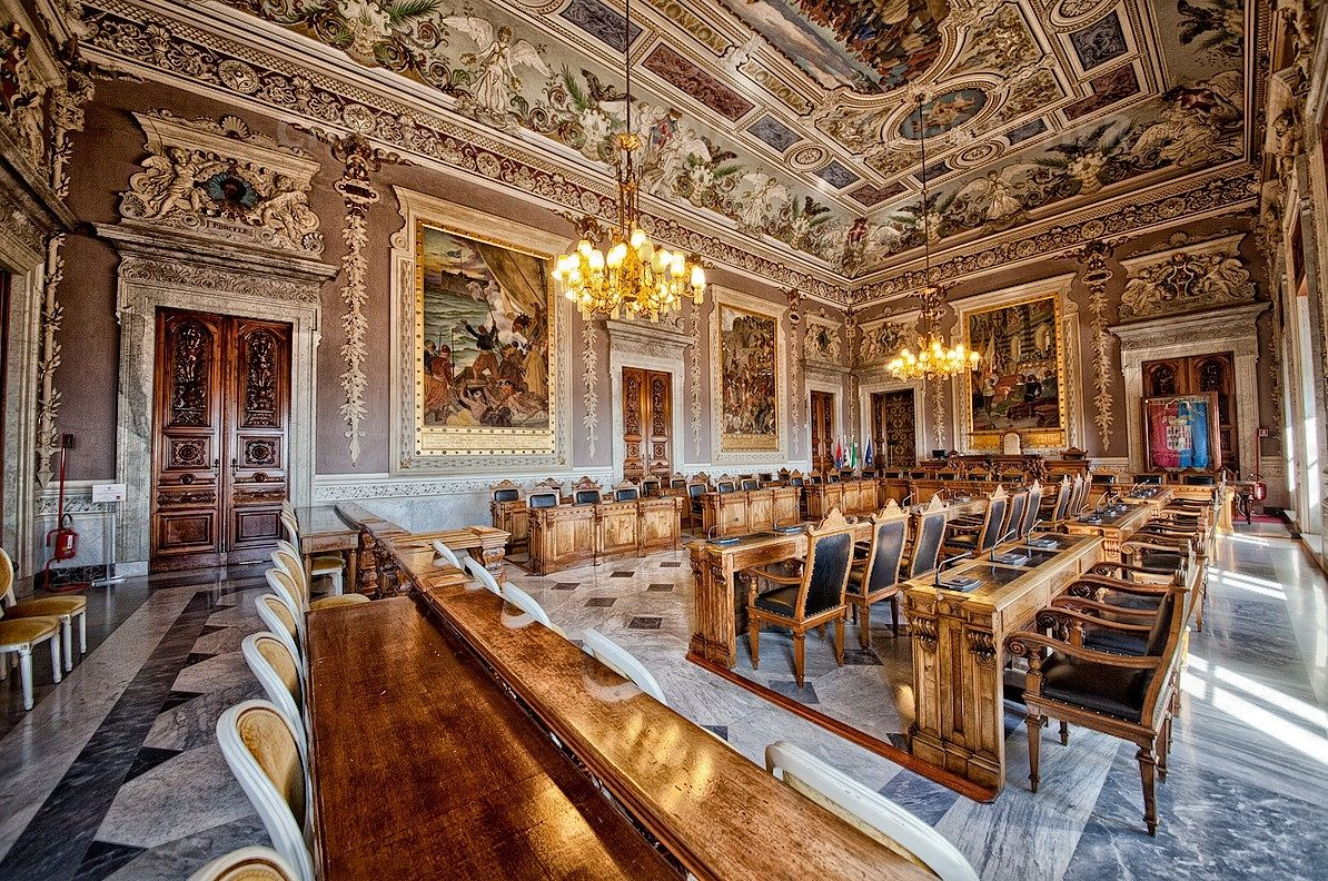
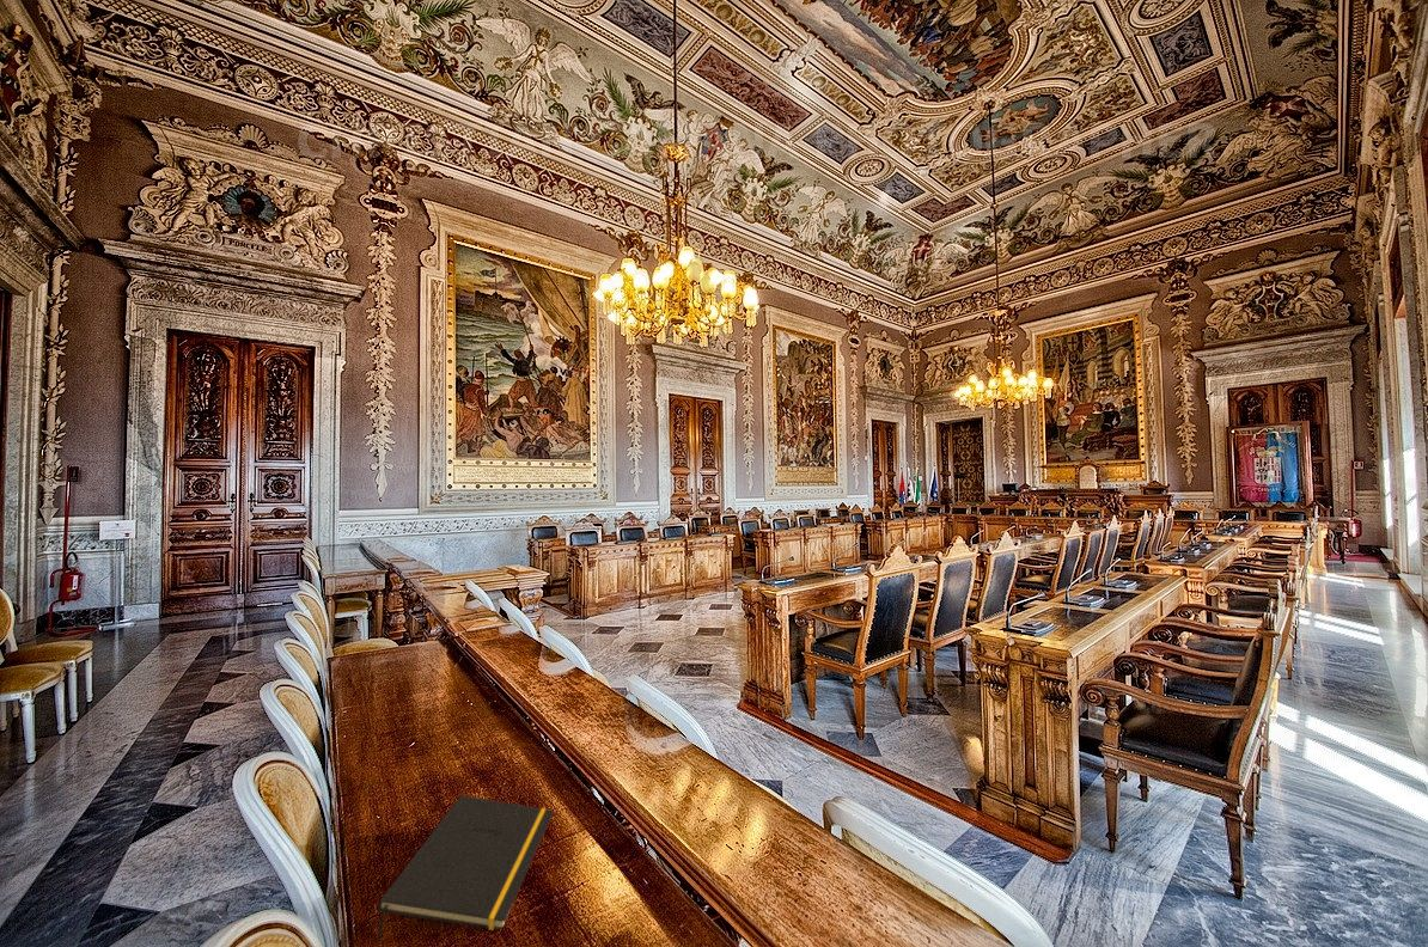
+ notepad [376,794,555,942]
